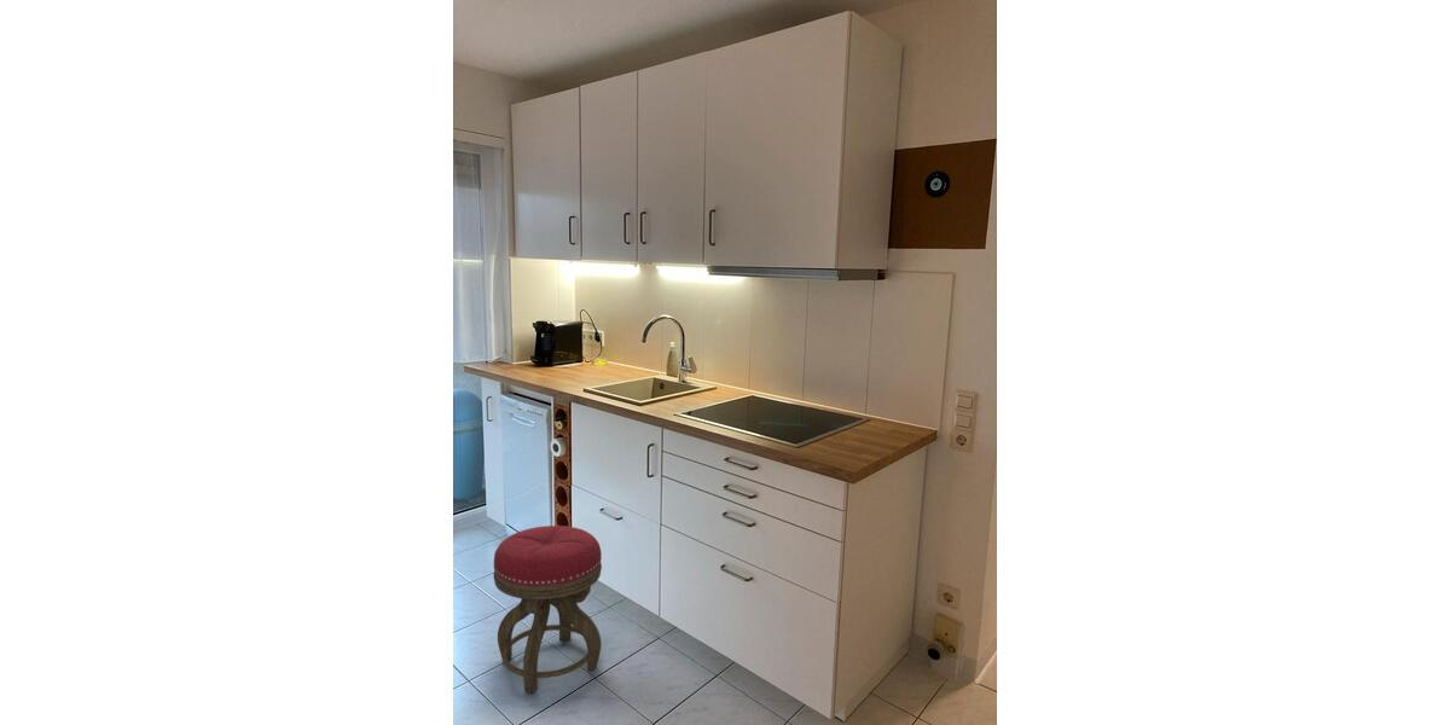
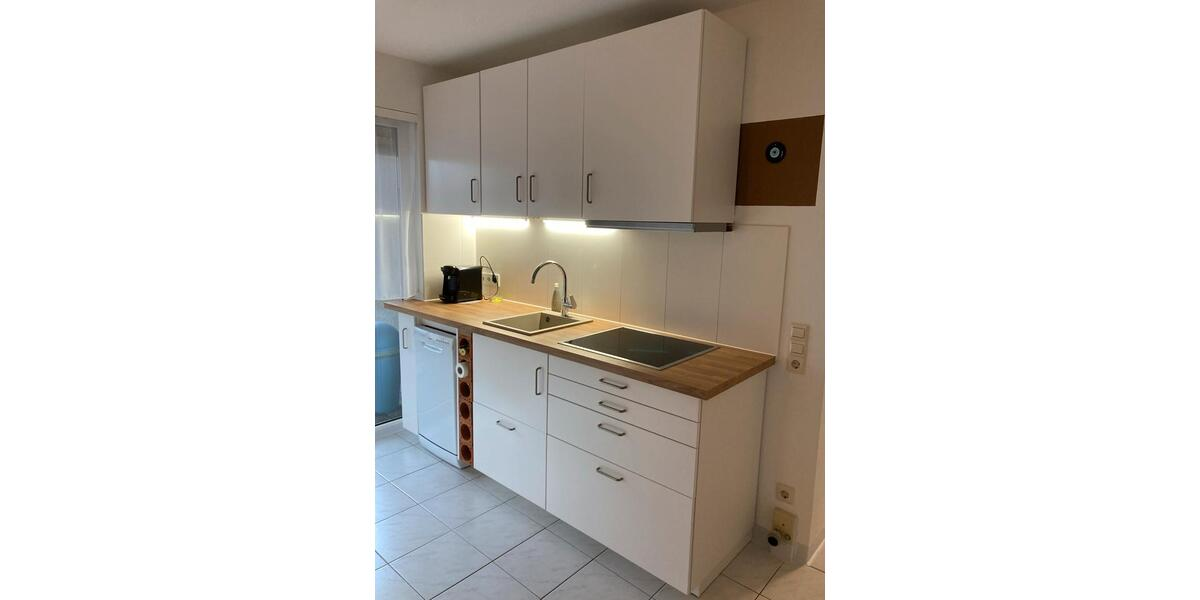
- stool [492,524,603,694]
